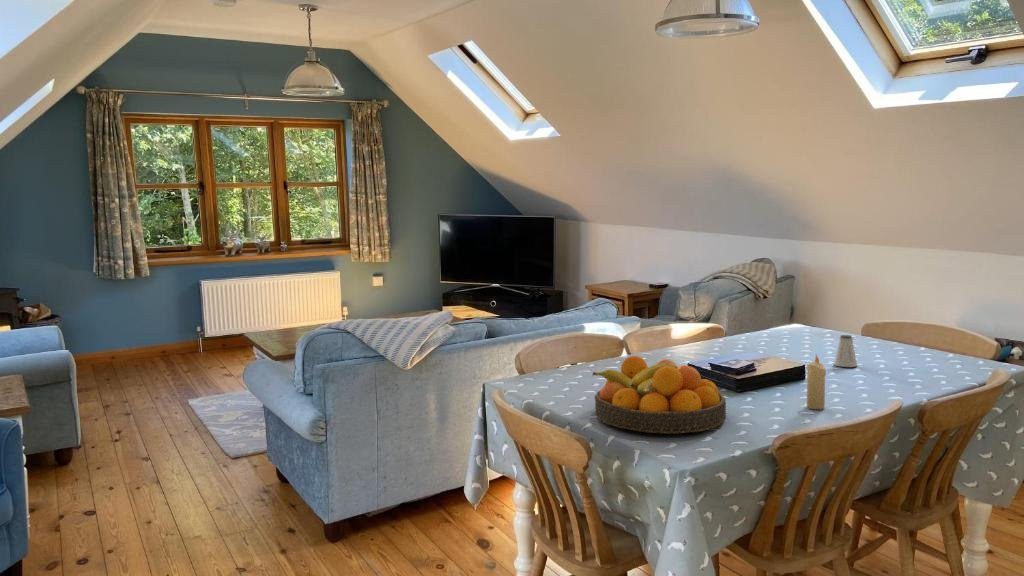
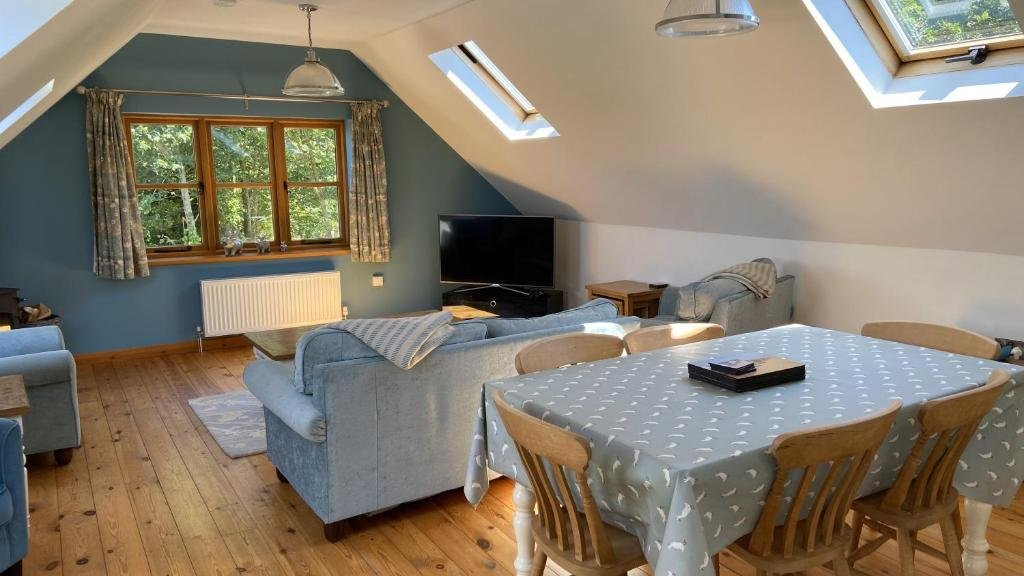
- candle [805,354,827,410]
- fruit bowl [591,355,727,434]
- saltshaker [833,334,858,368]
